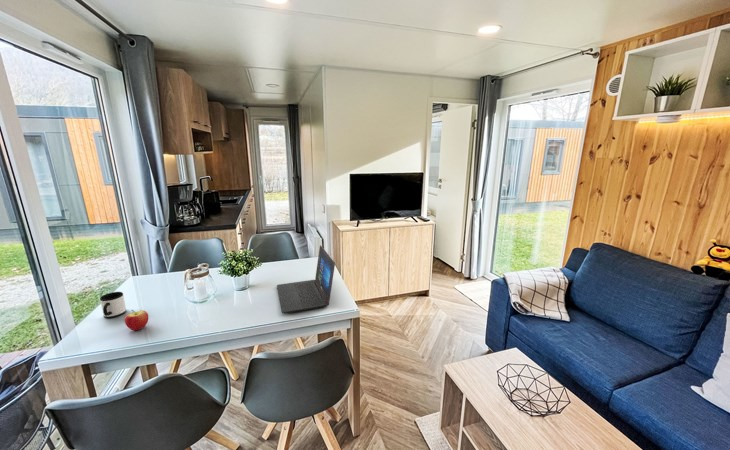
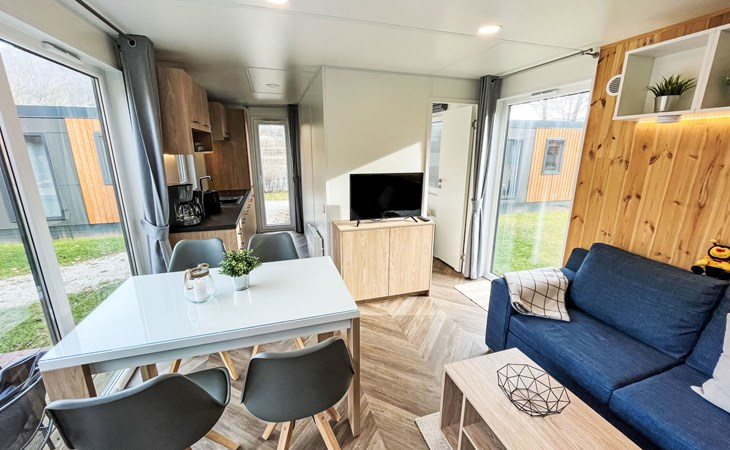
- laptop [276,244,336,314]
- mug [99,291,127,319]
- apple [124,309,149,331]
